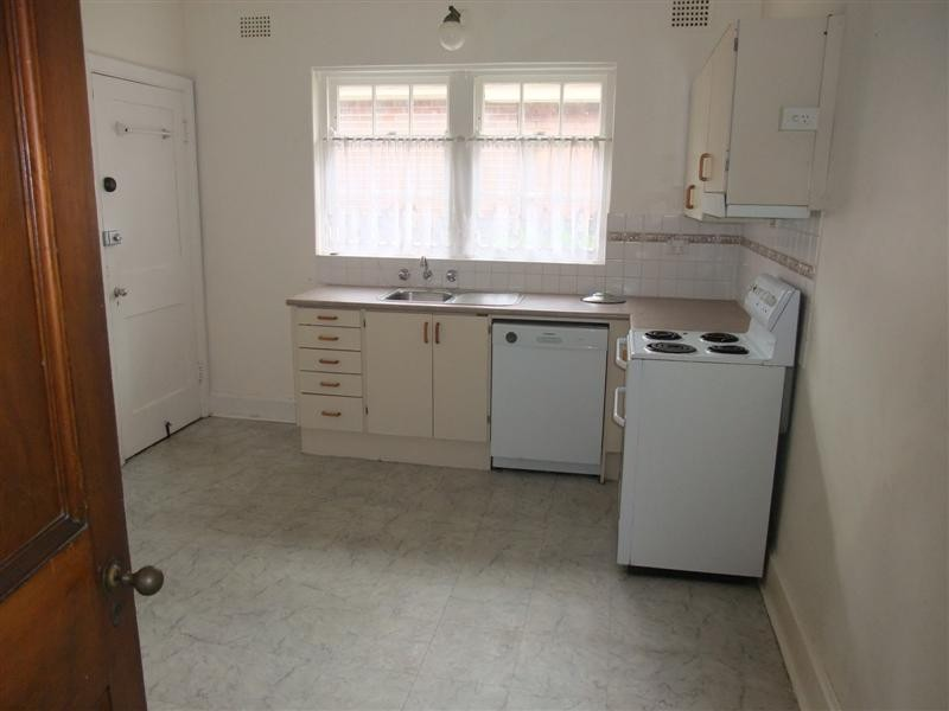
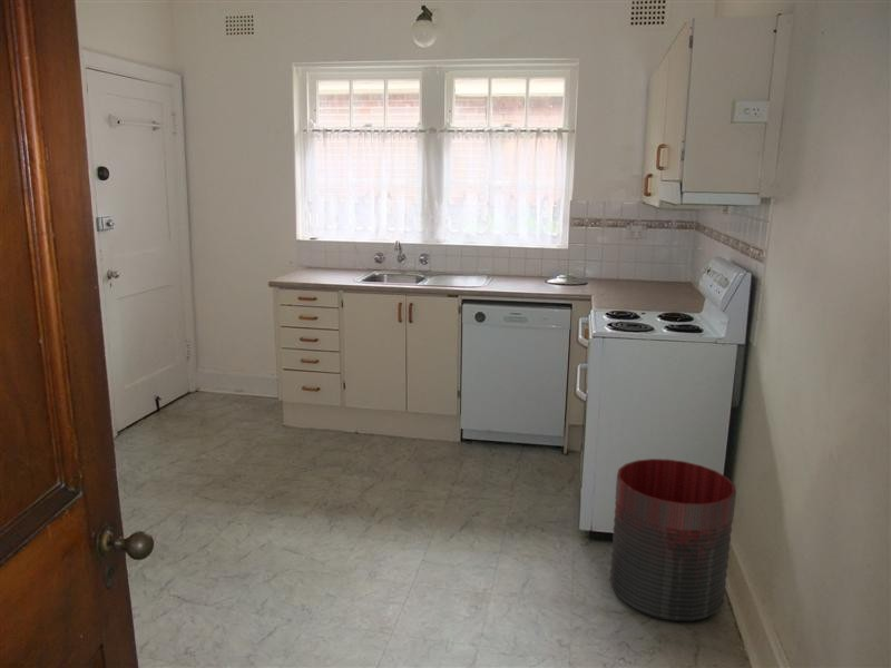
+ trash can [608,458,737,622]
